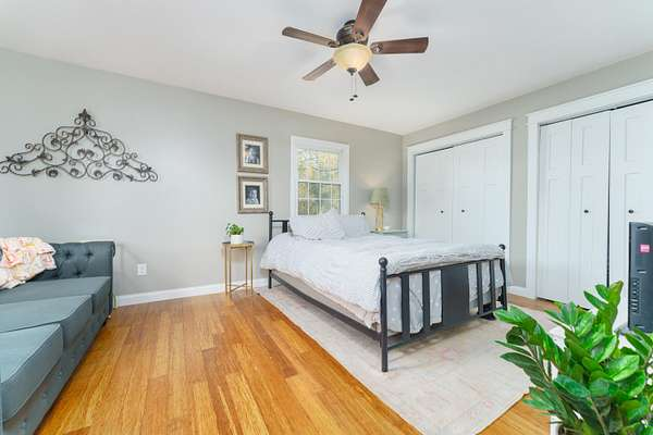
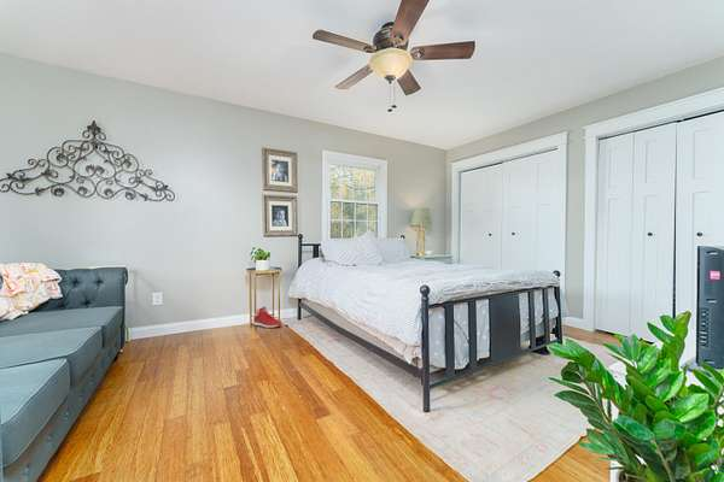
+ sneaker [252,306,282,329]
